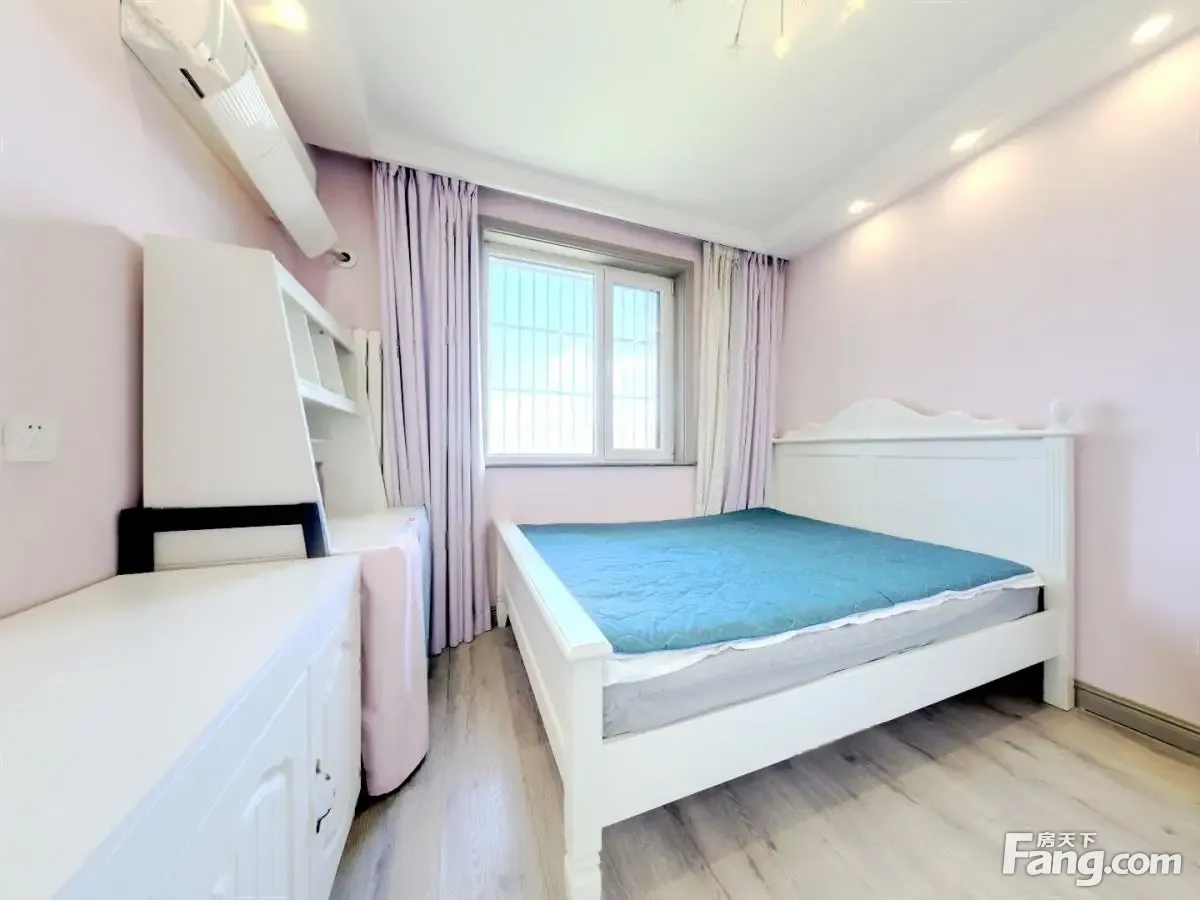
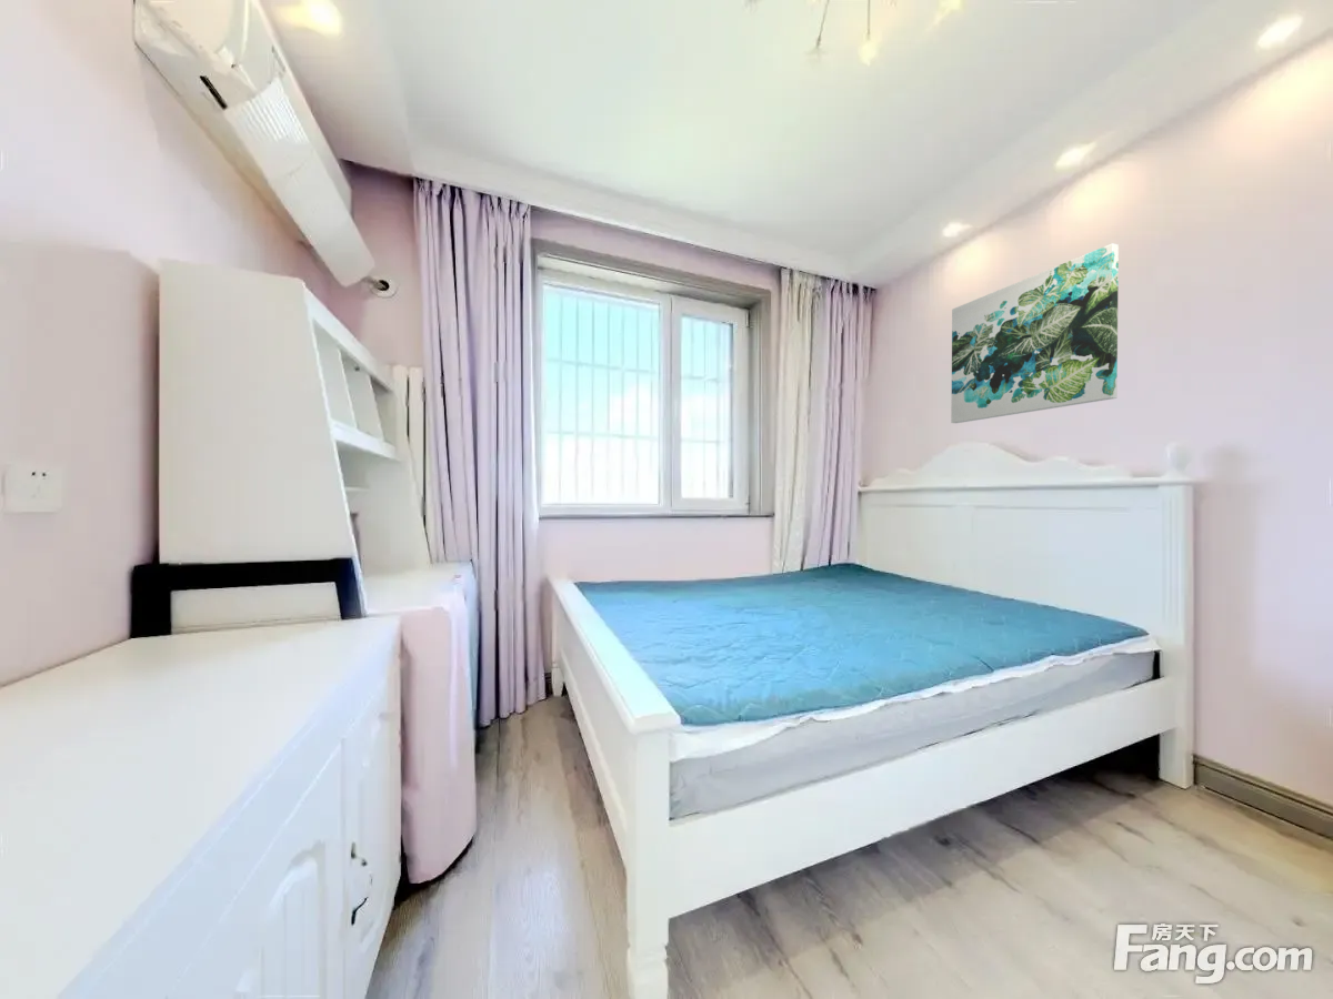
+ wall art [950,242,1120,424]
